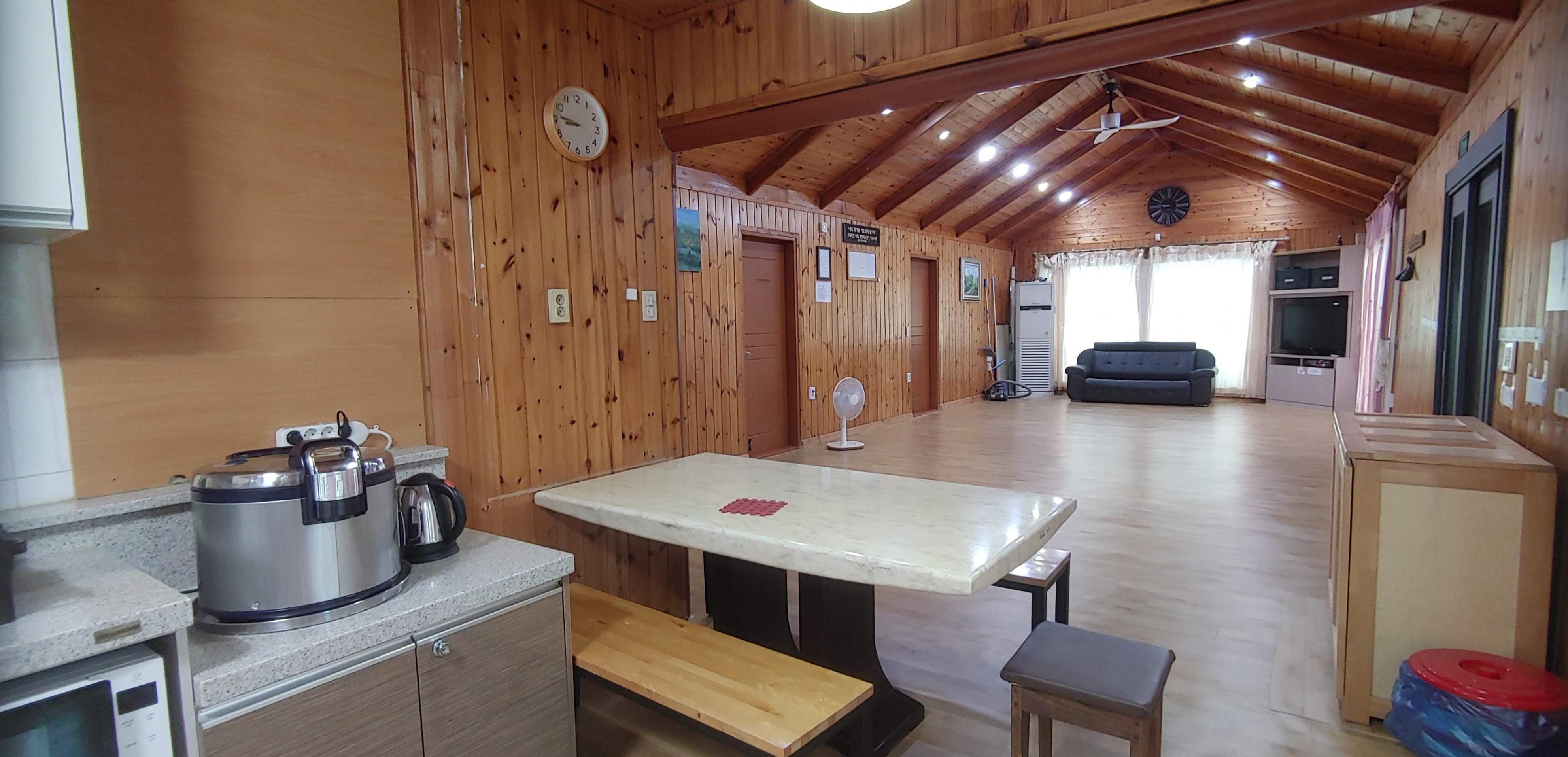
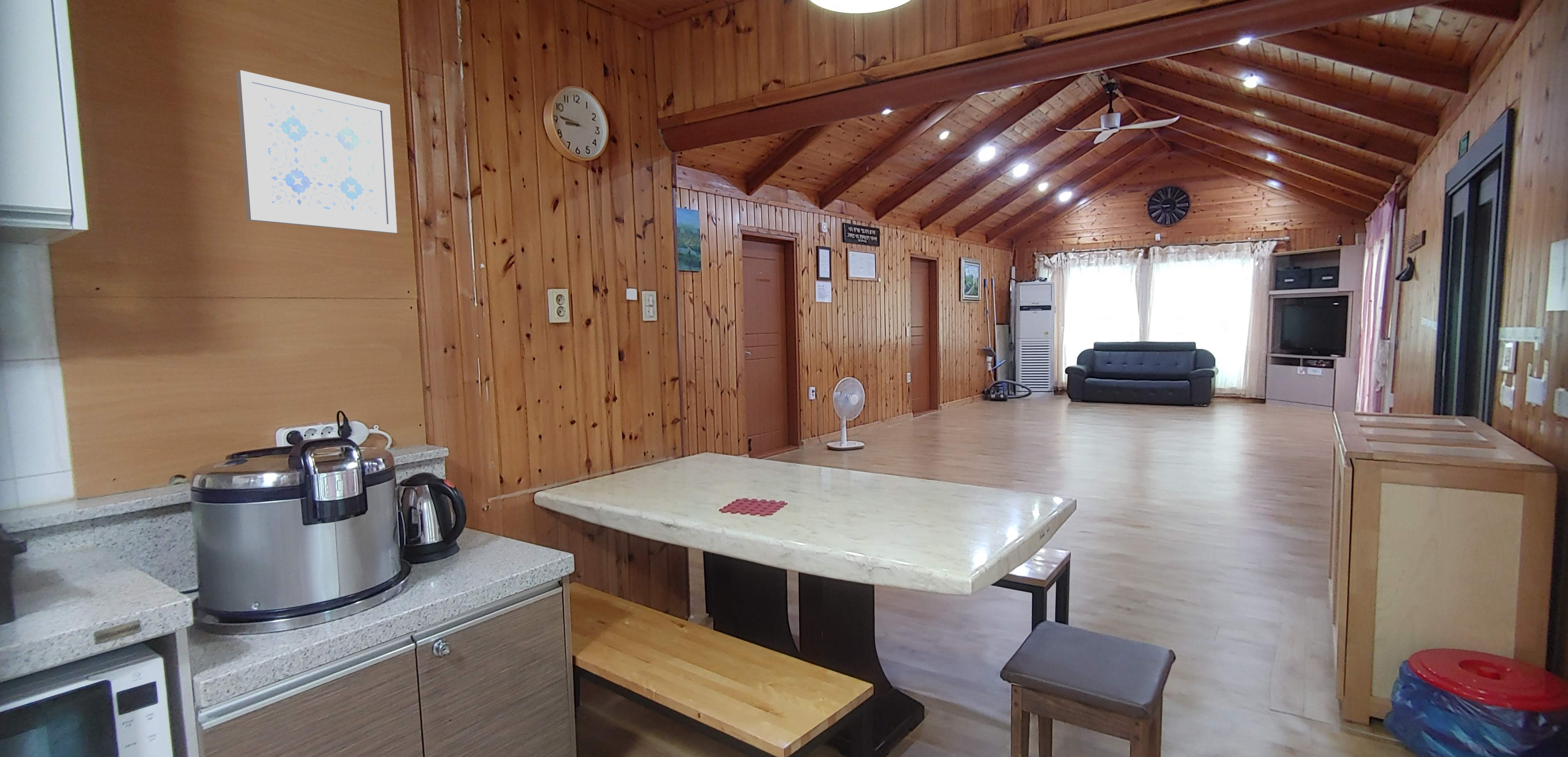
+ wall art [236,70,397,234]
